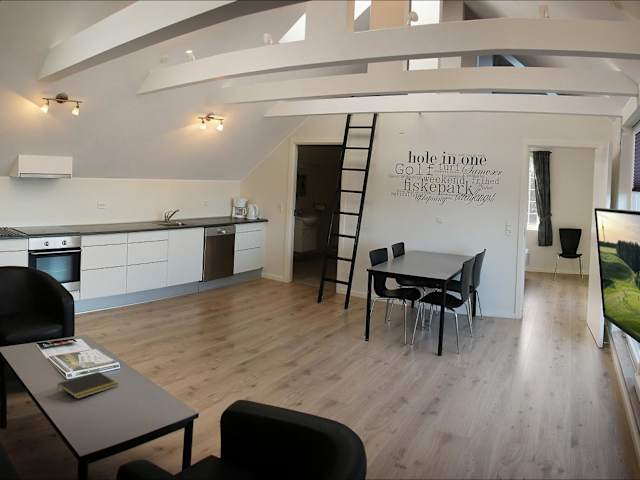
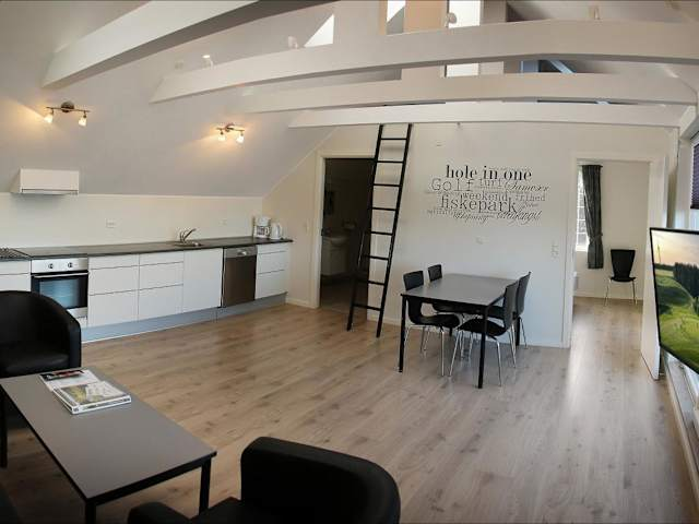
- notepad [56,371,119,400]
